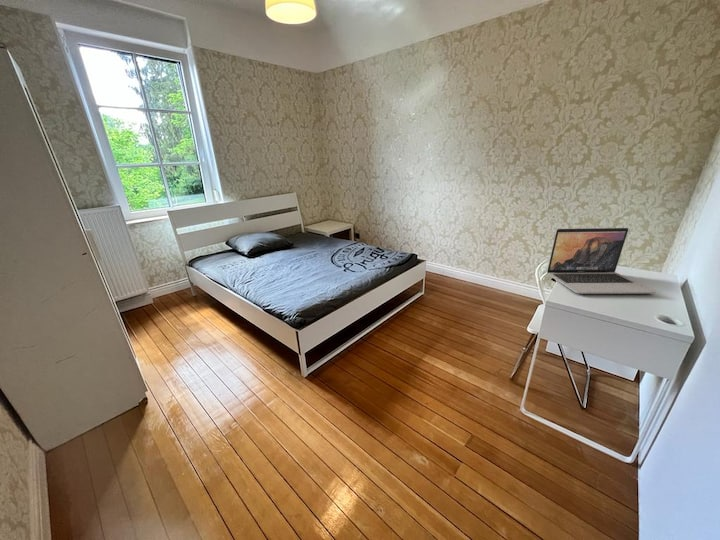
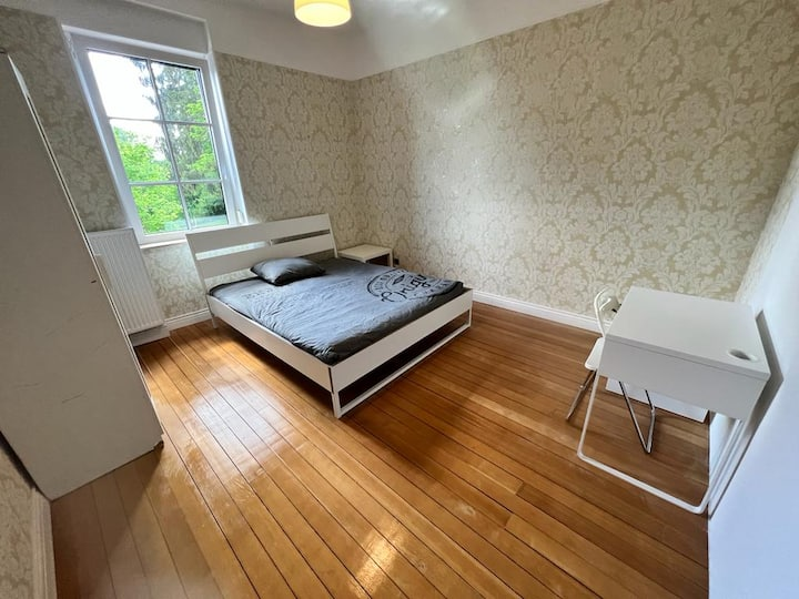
- laptop [546,227,657,295]
